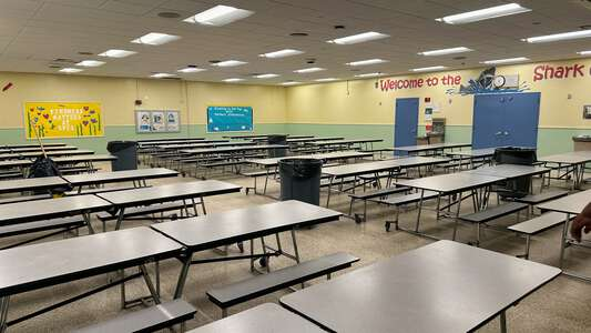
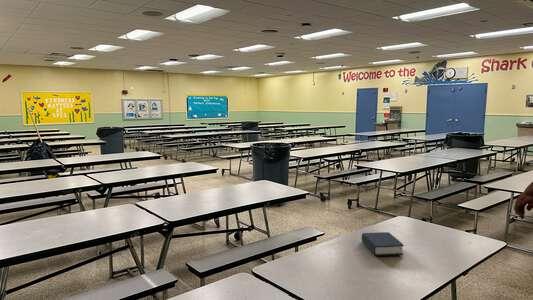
+ book [361,231,405,257]
